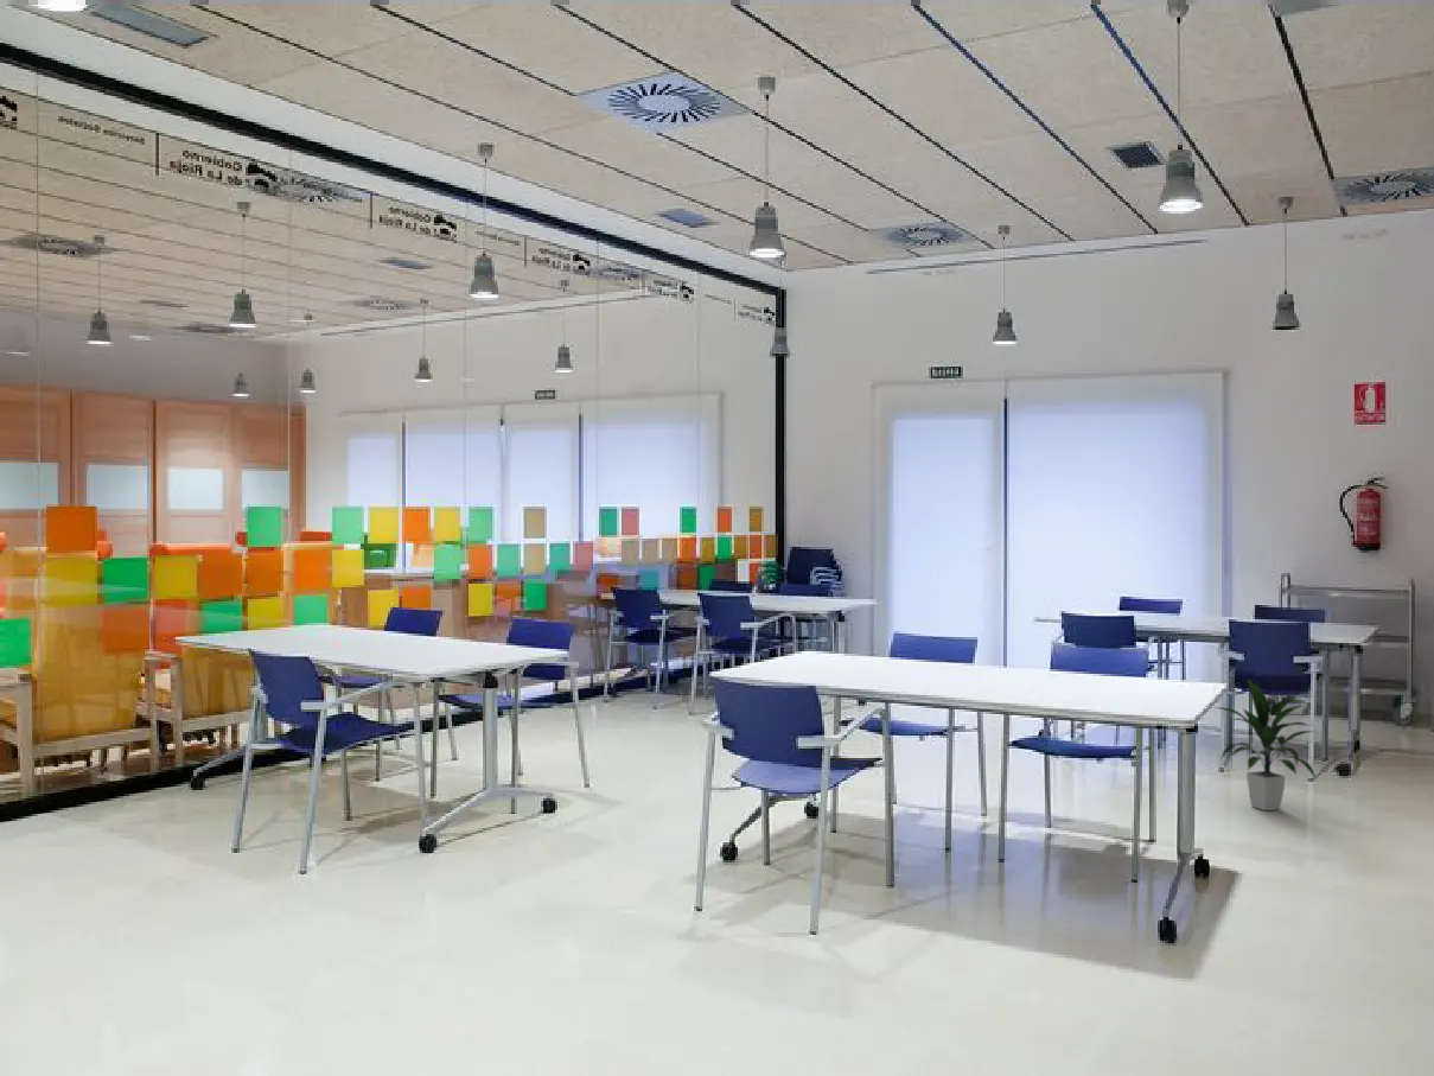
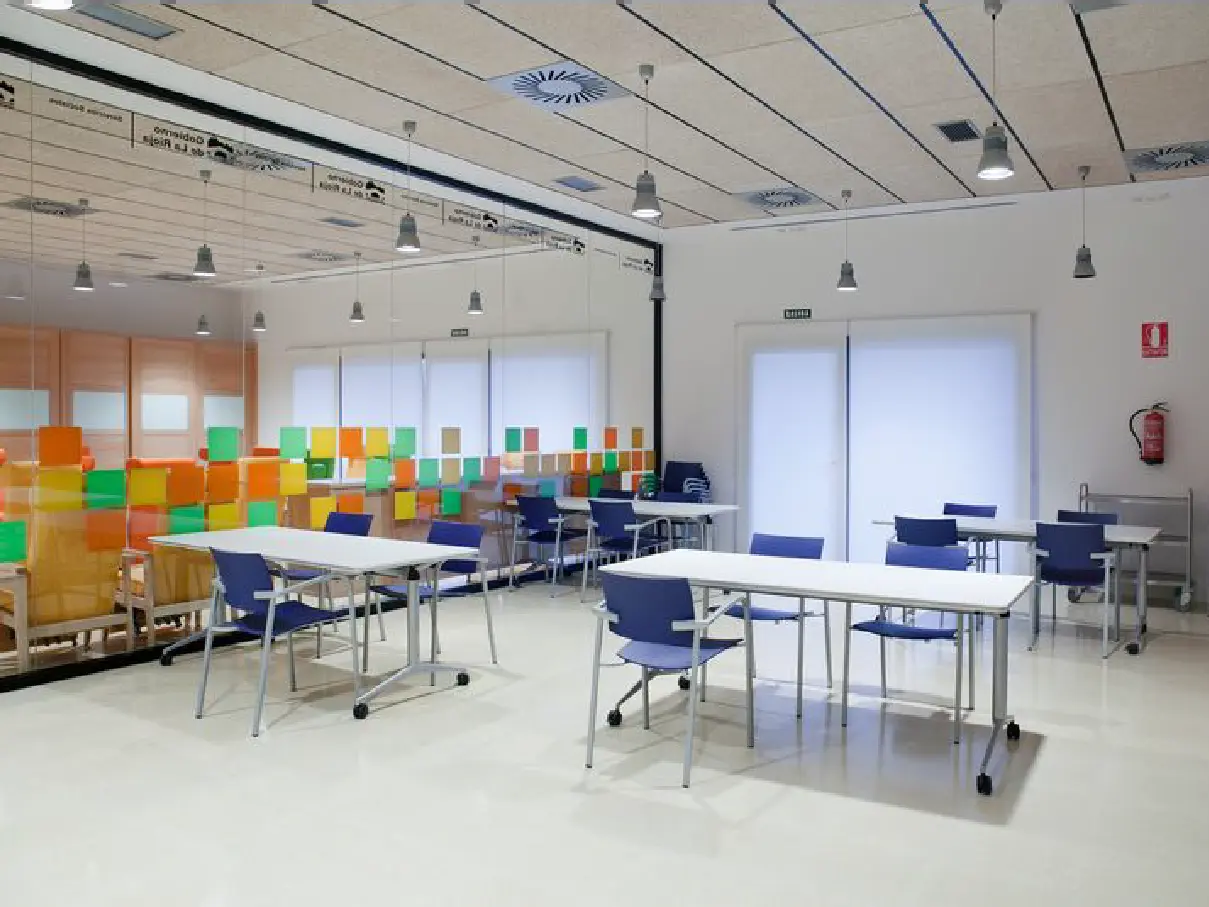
- indoor plant [1212,677,1317,811]
